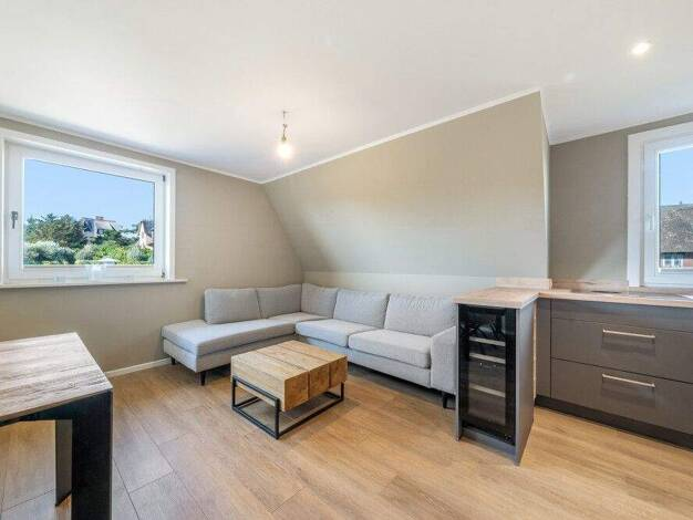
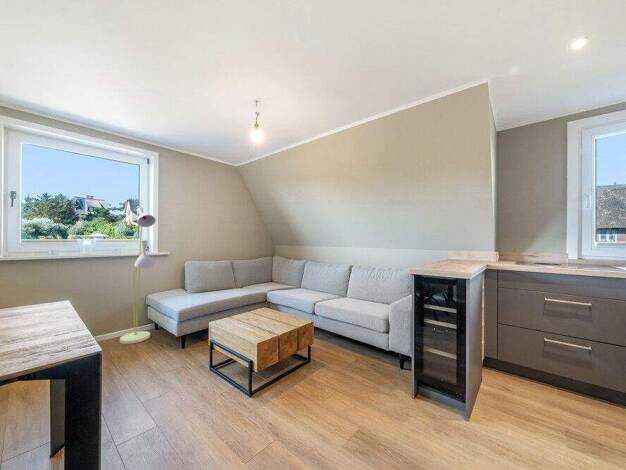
+ floor lamp [119,206,157,345]
